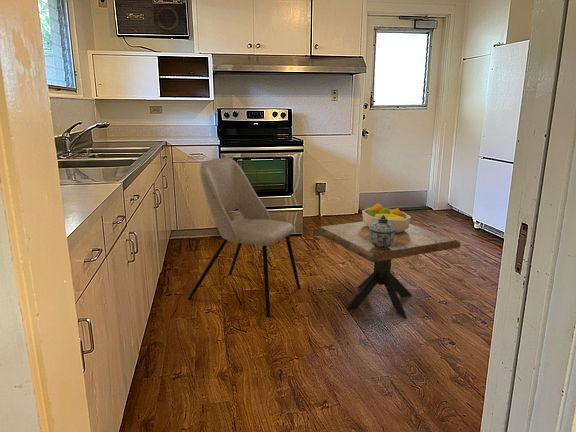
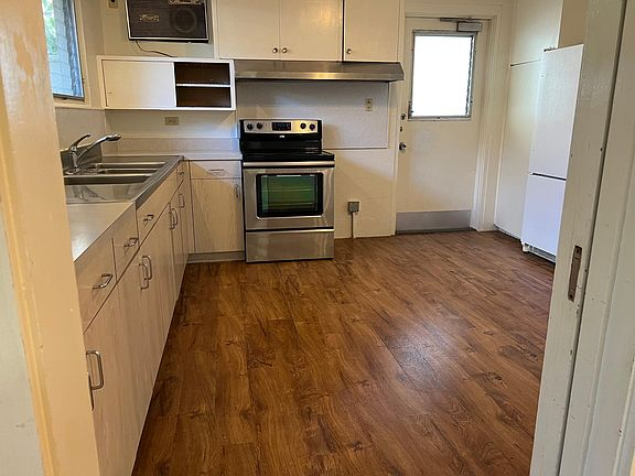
- dining chair [187,156,301,317]
- fruit bowl [361,202,412,233]
- lidded jar [369,215,396,249]
- side table [315,221,461,319]
